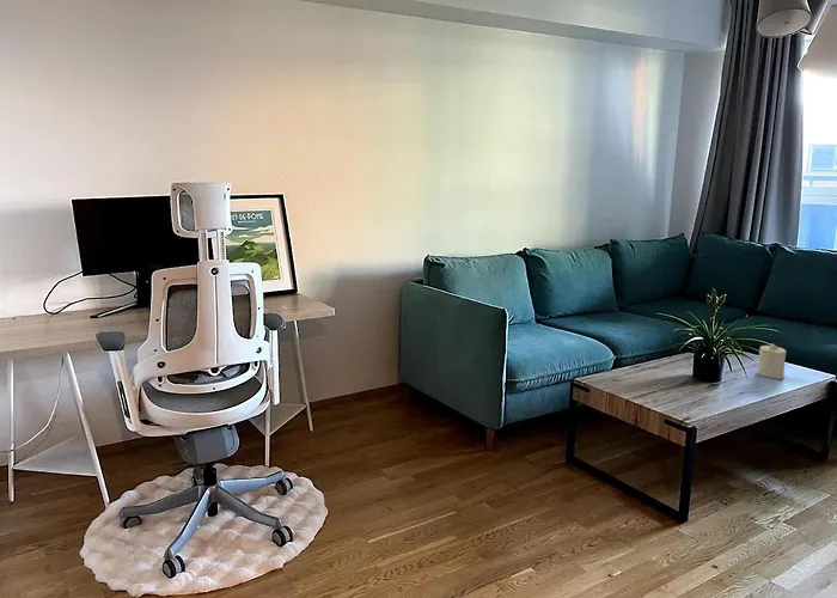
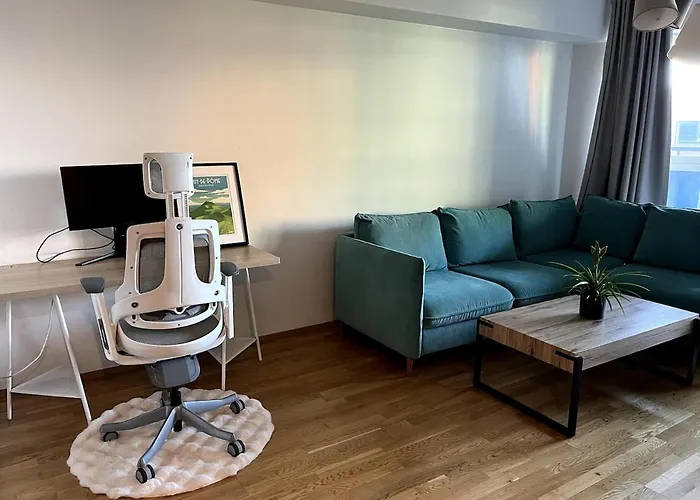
- candle [756,342,787,380]
